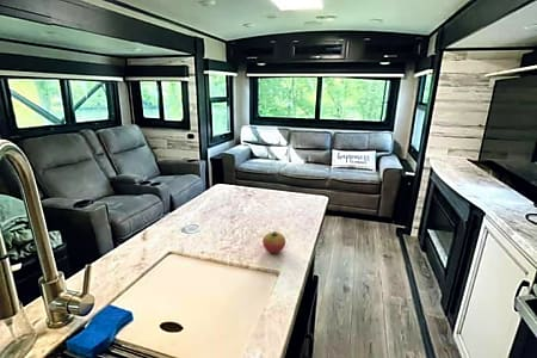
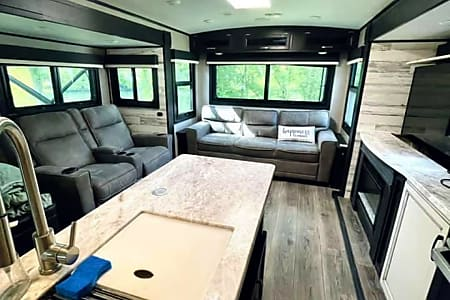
- fruit [261,230,286,254]
